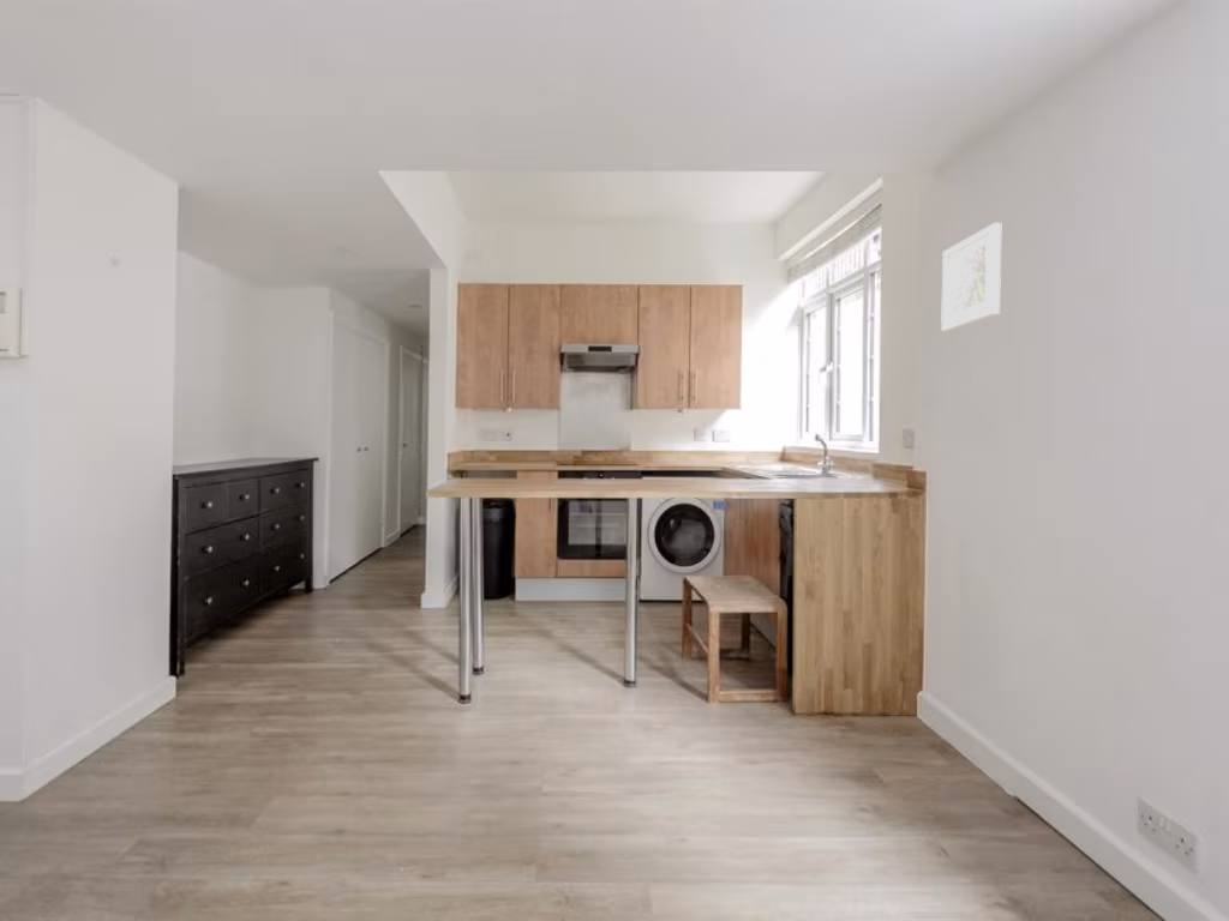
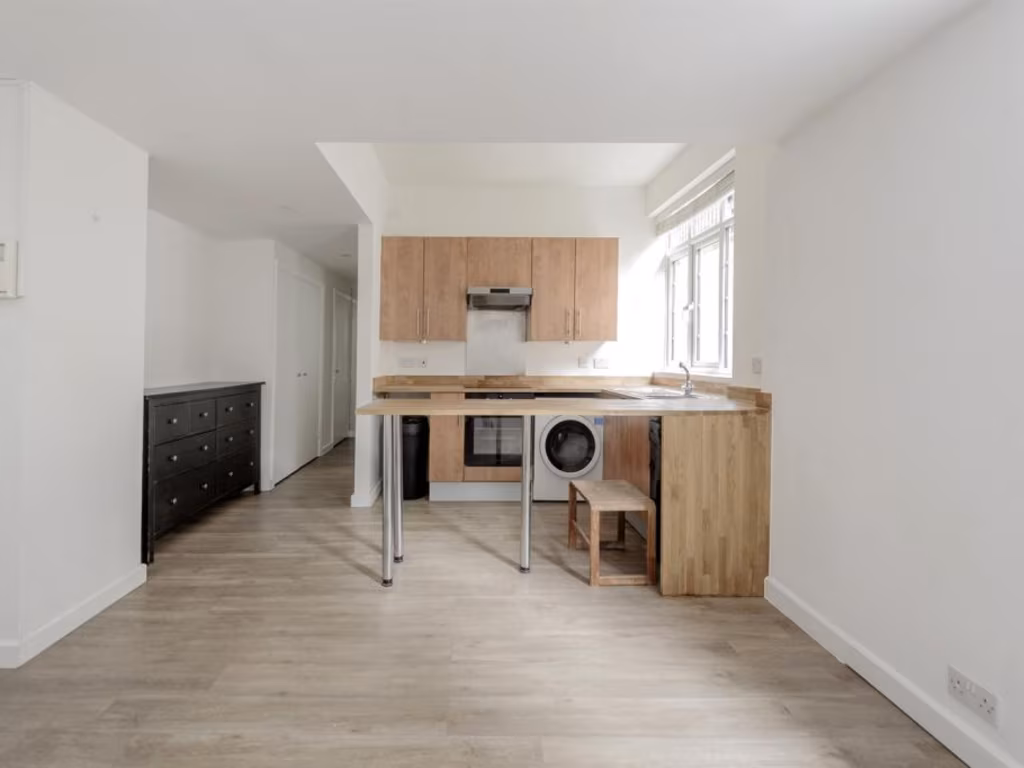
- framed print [940,222,1002,332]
